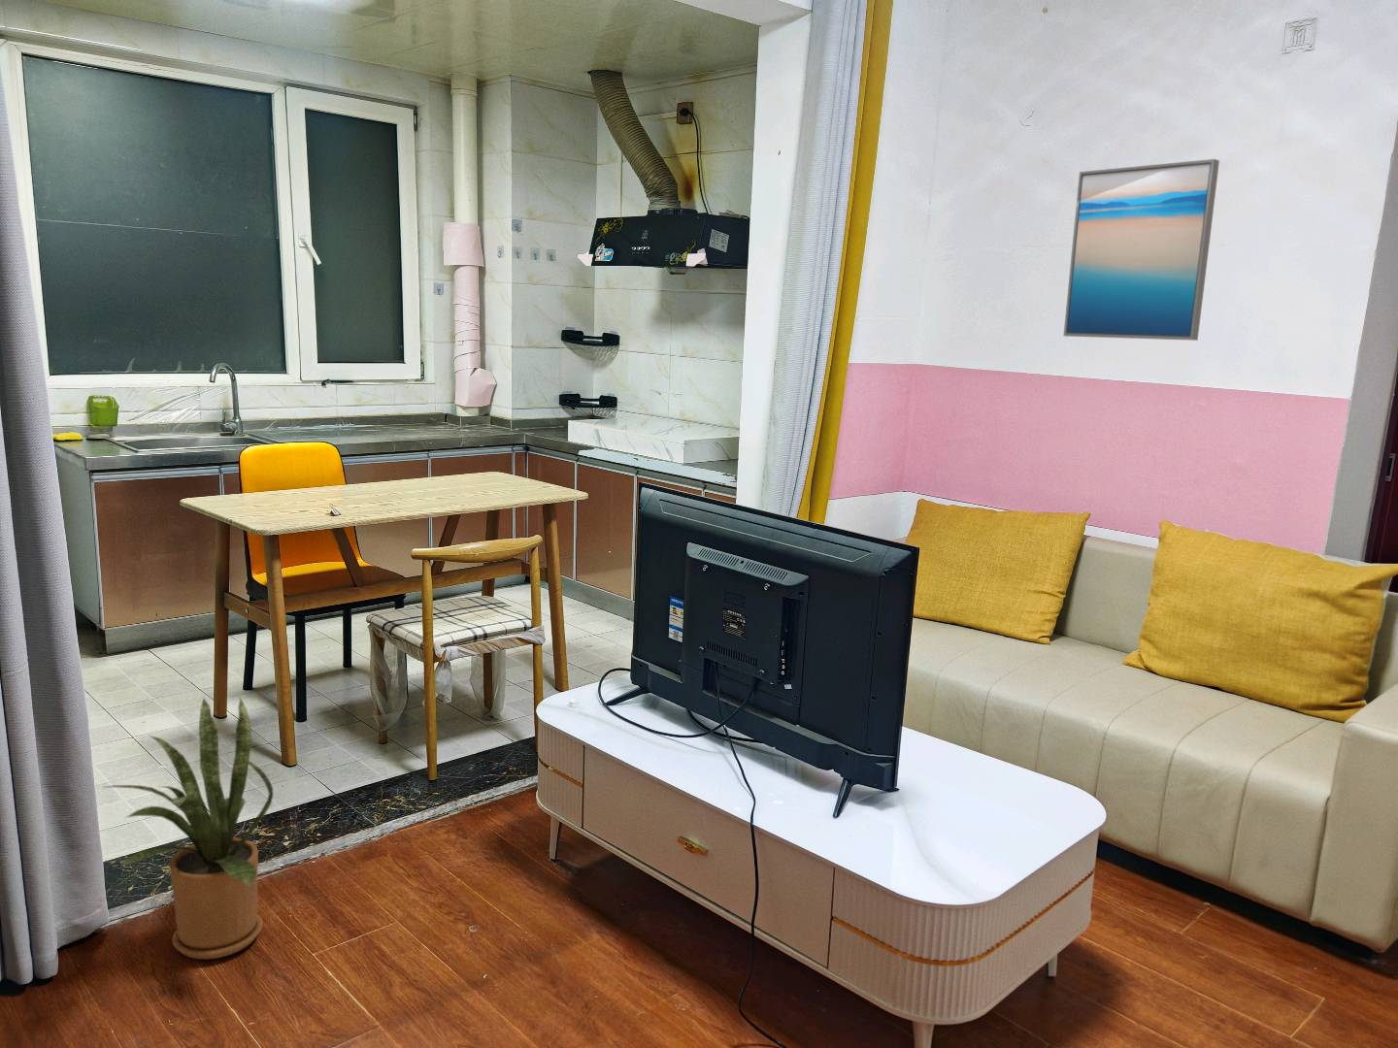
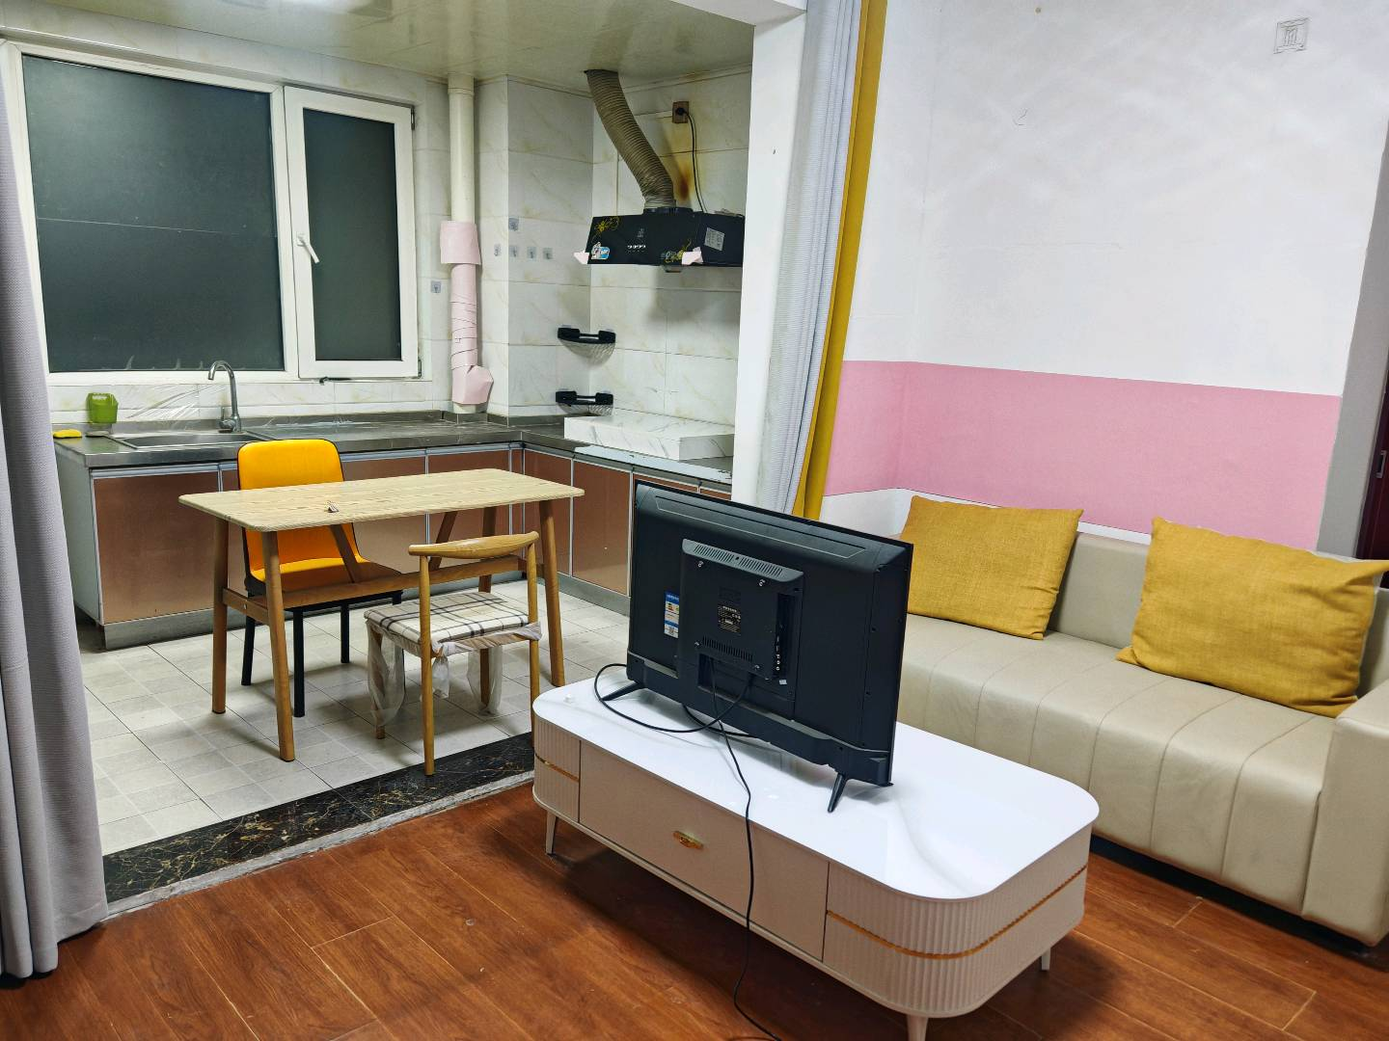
- house plant [103,697,274,960]
- wall art [1063,159,1221,341]
